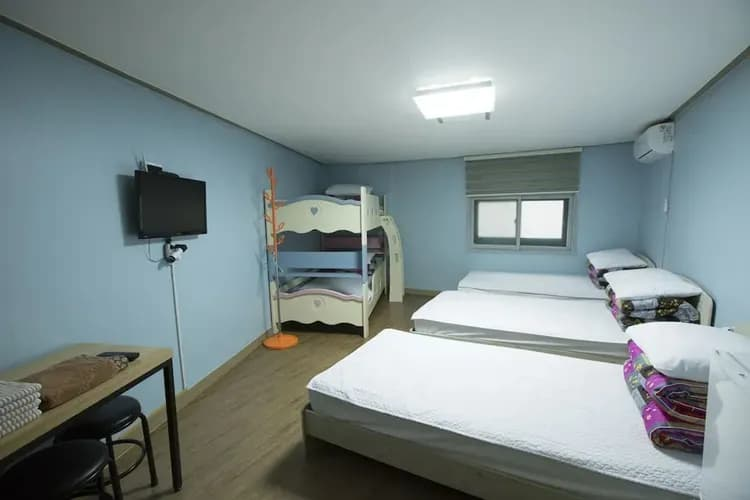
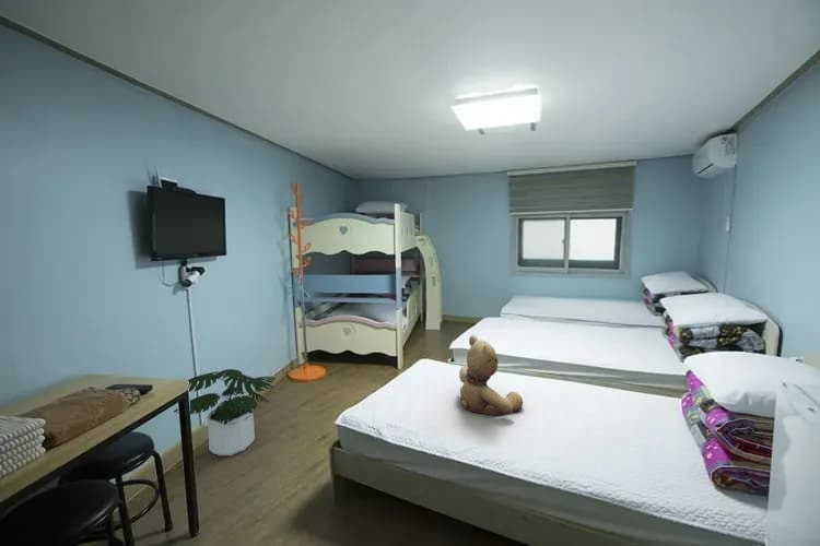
+ teddy bear [458,334,524,416]
+ potted plant [172,368,277,456]
